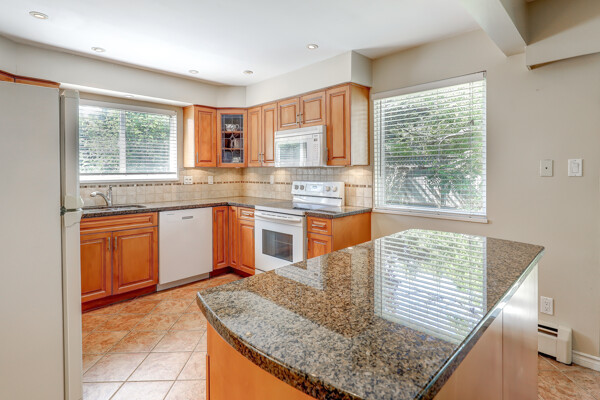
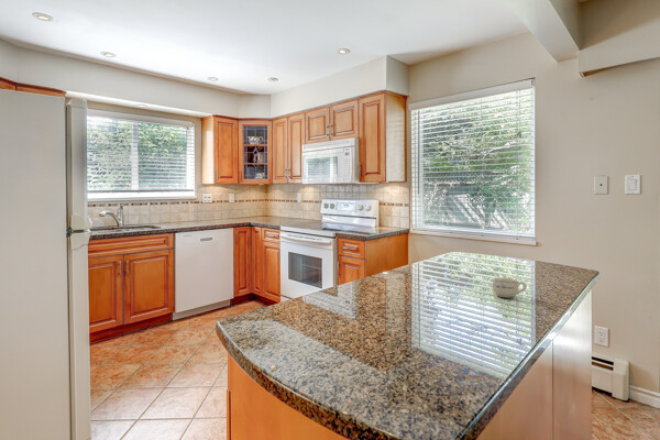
+ cup [491,276,528,298]
